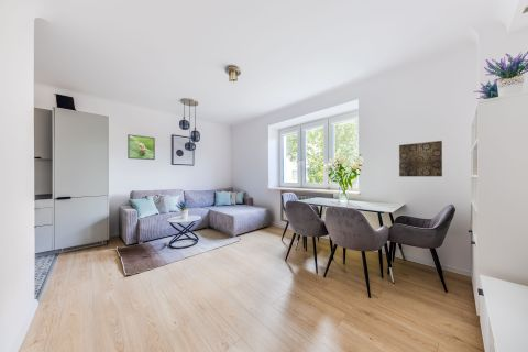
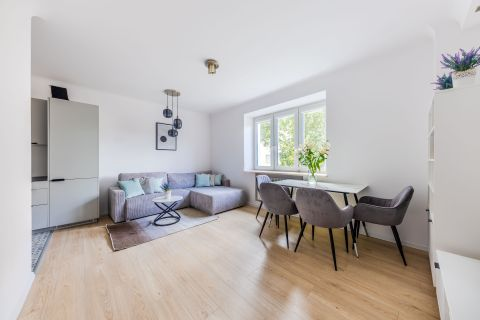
- wall art [398,140,443,177]
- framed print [127,133,156,161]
